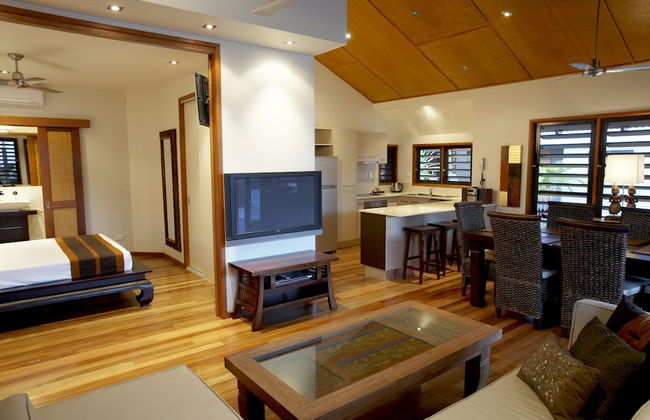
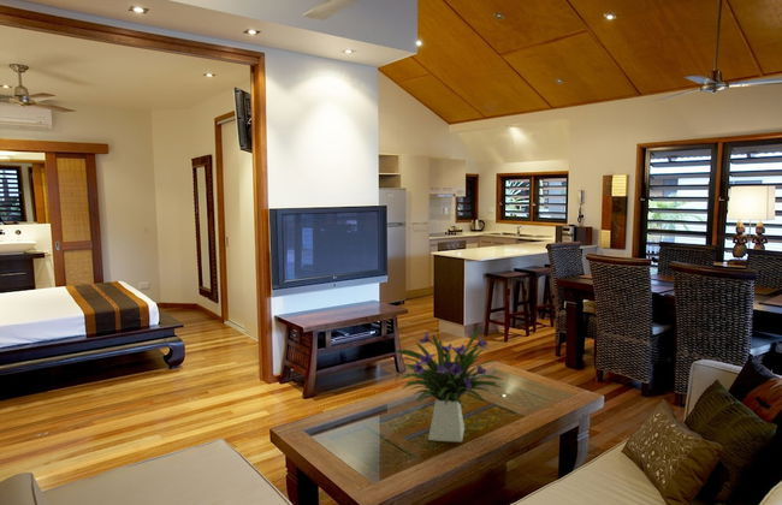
+ flower arrangement [395,325,503,442]
